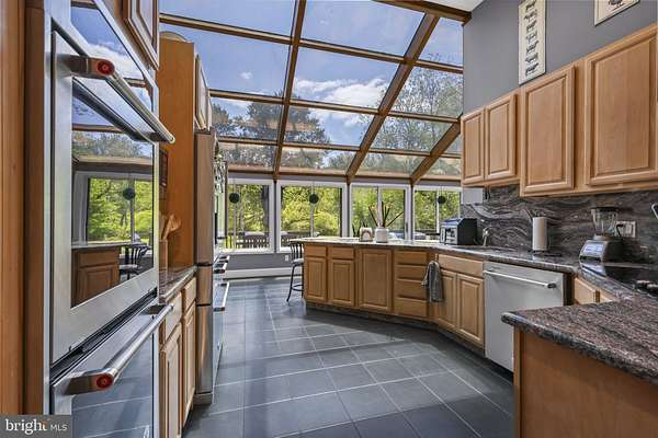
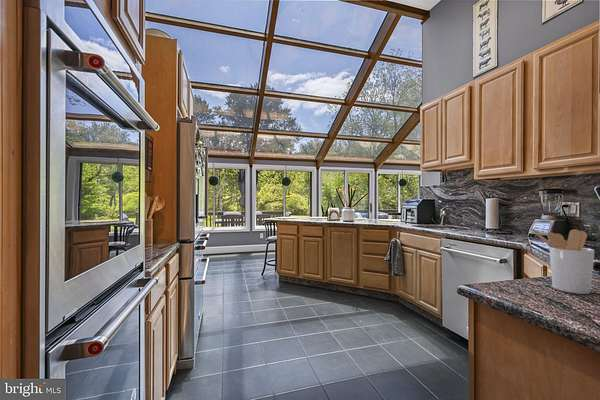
+ utensil holder [530,228,595,295]
